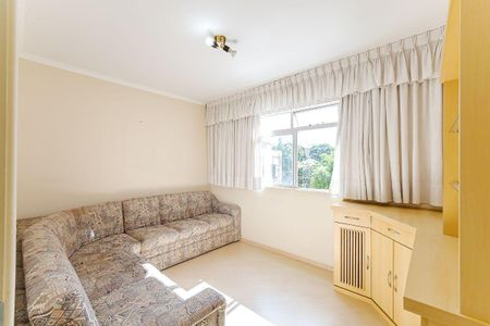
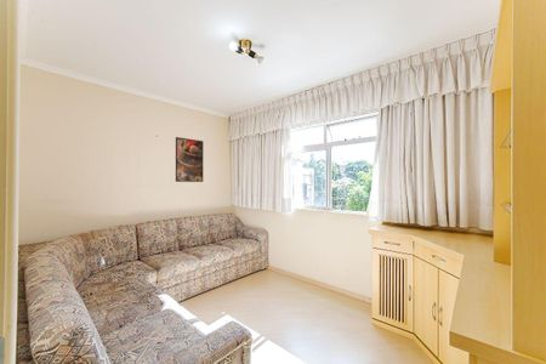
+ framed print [175,136,204,183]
